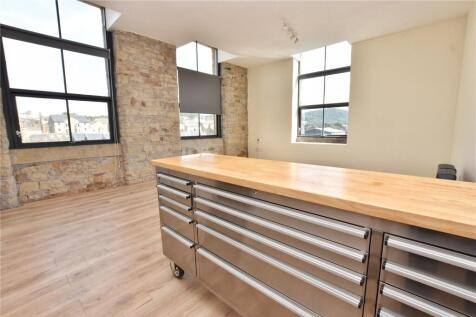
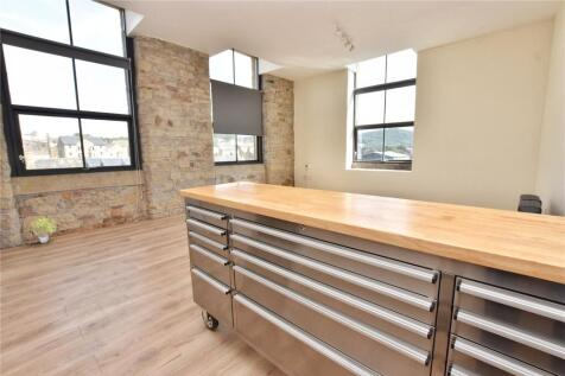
+ potted plant [27,215,58,244]
